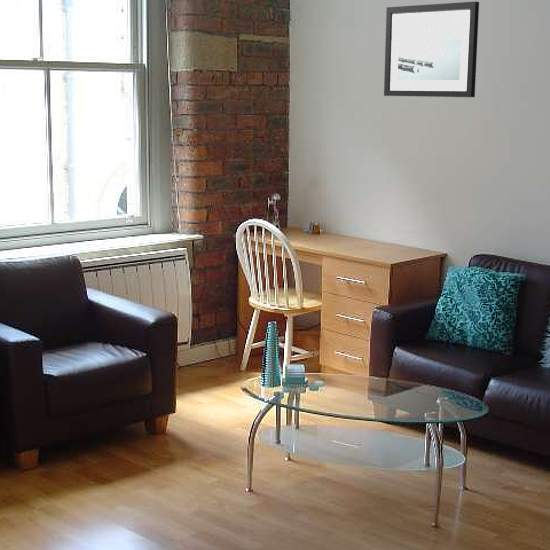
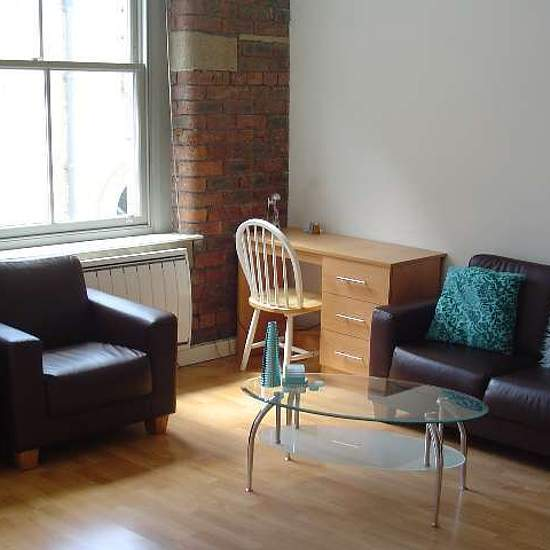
- wall art [383,1,480,98]
